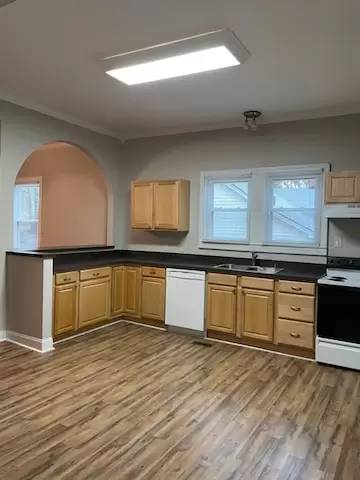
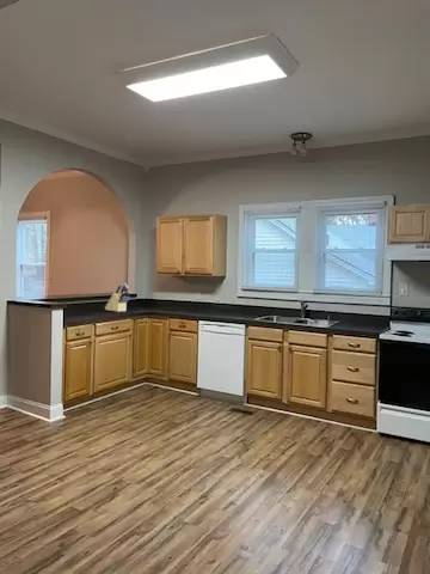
+ knife block [104,282,131,313]
